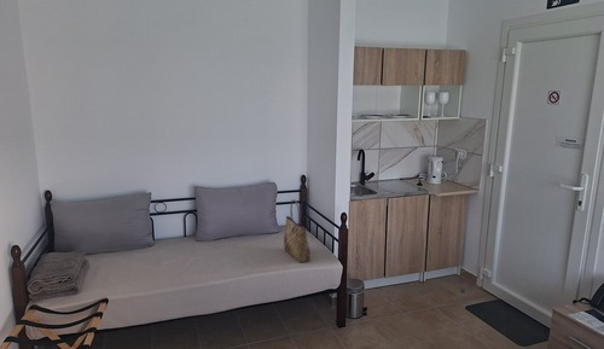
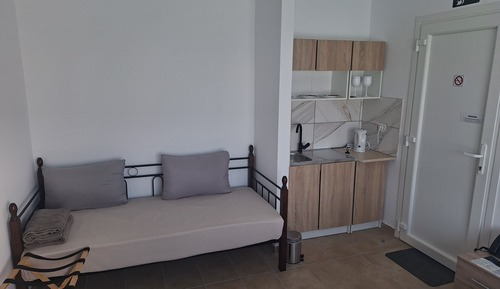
- tote bag [283,199,312,263]
